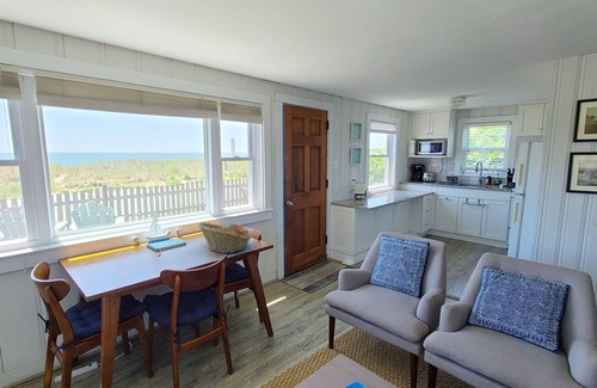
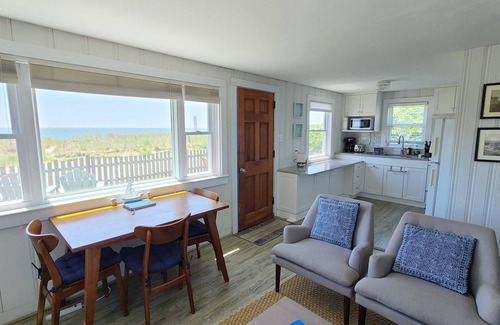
- fruit basket [196,222,253,254]
